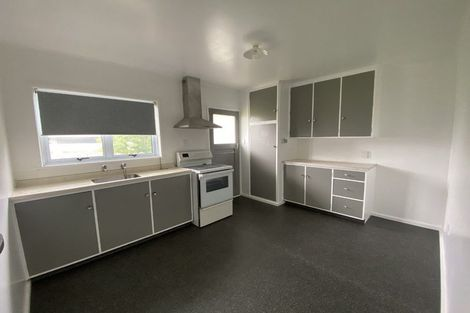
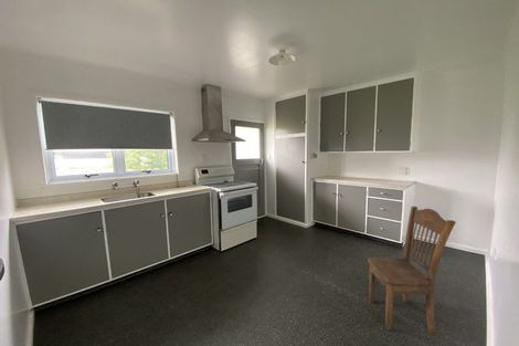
+ dining chair [367,206,457,335]
